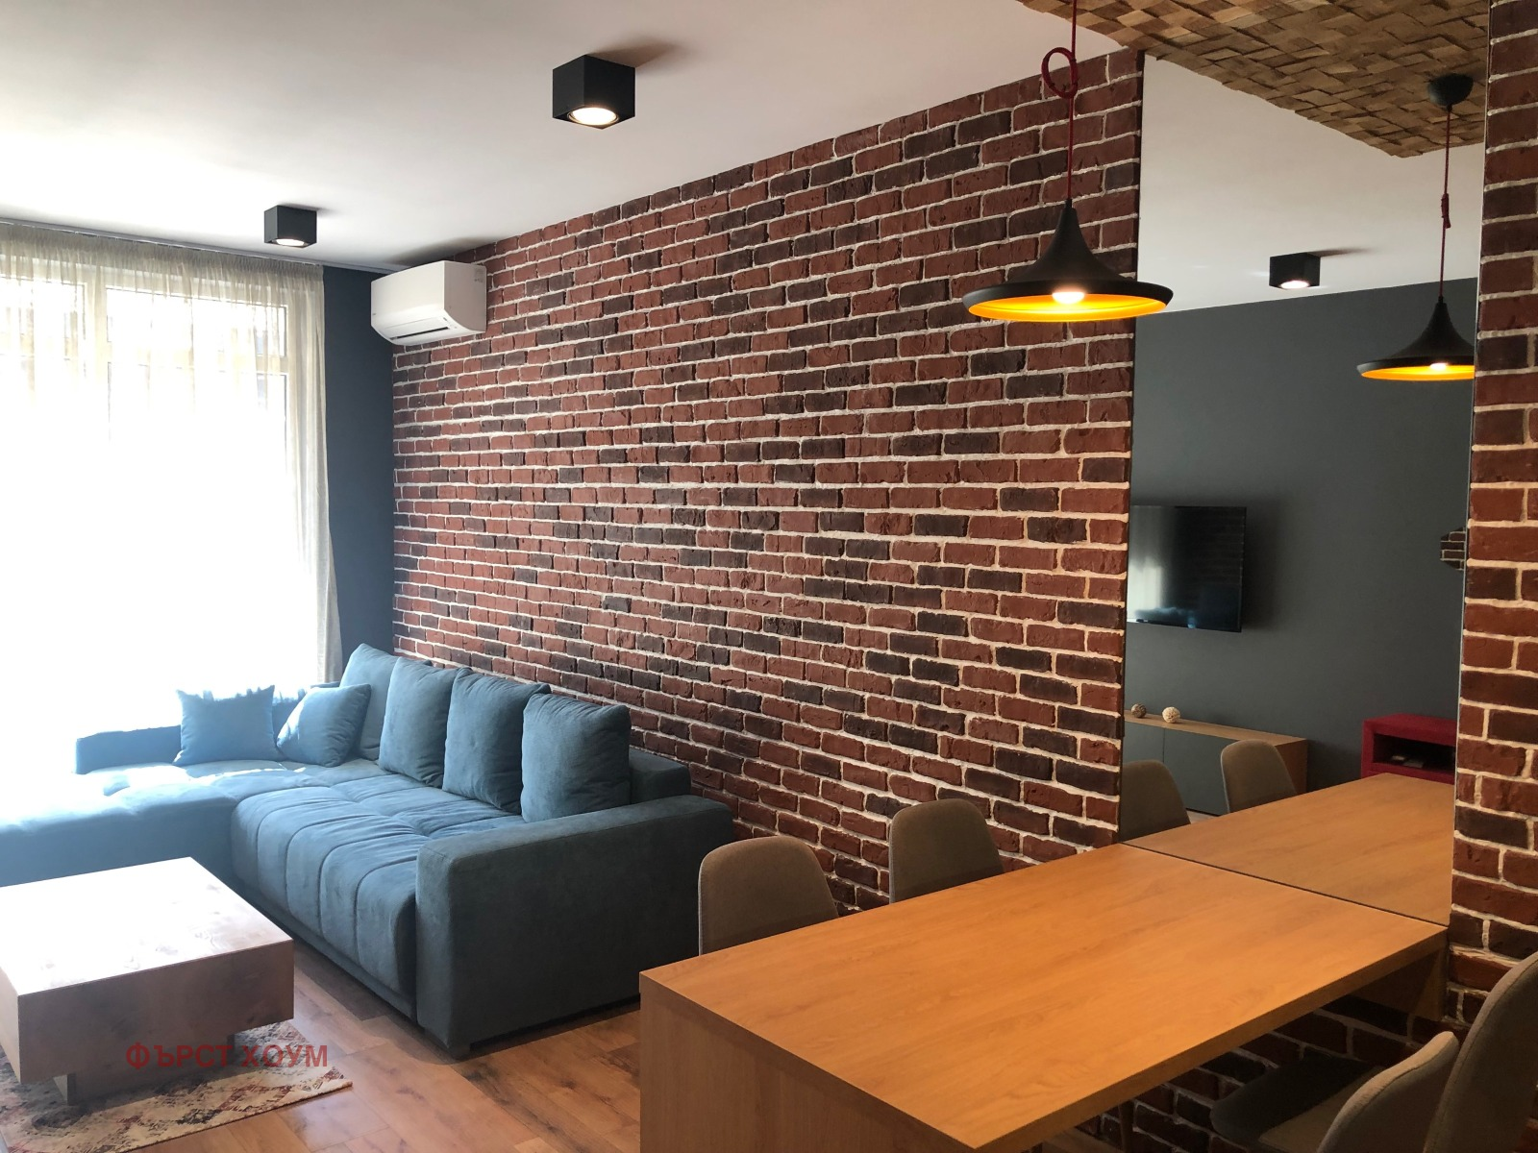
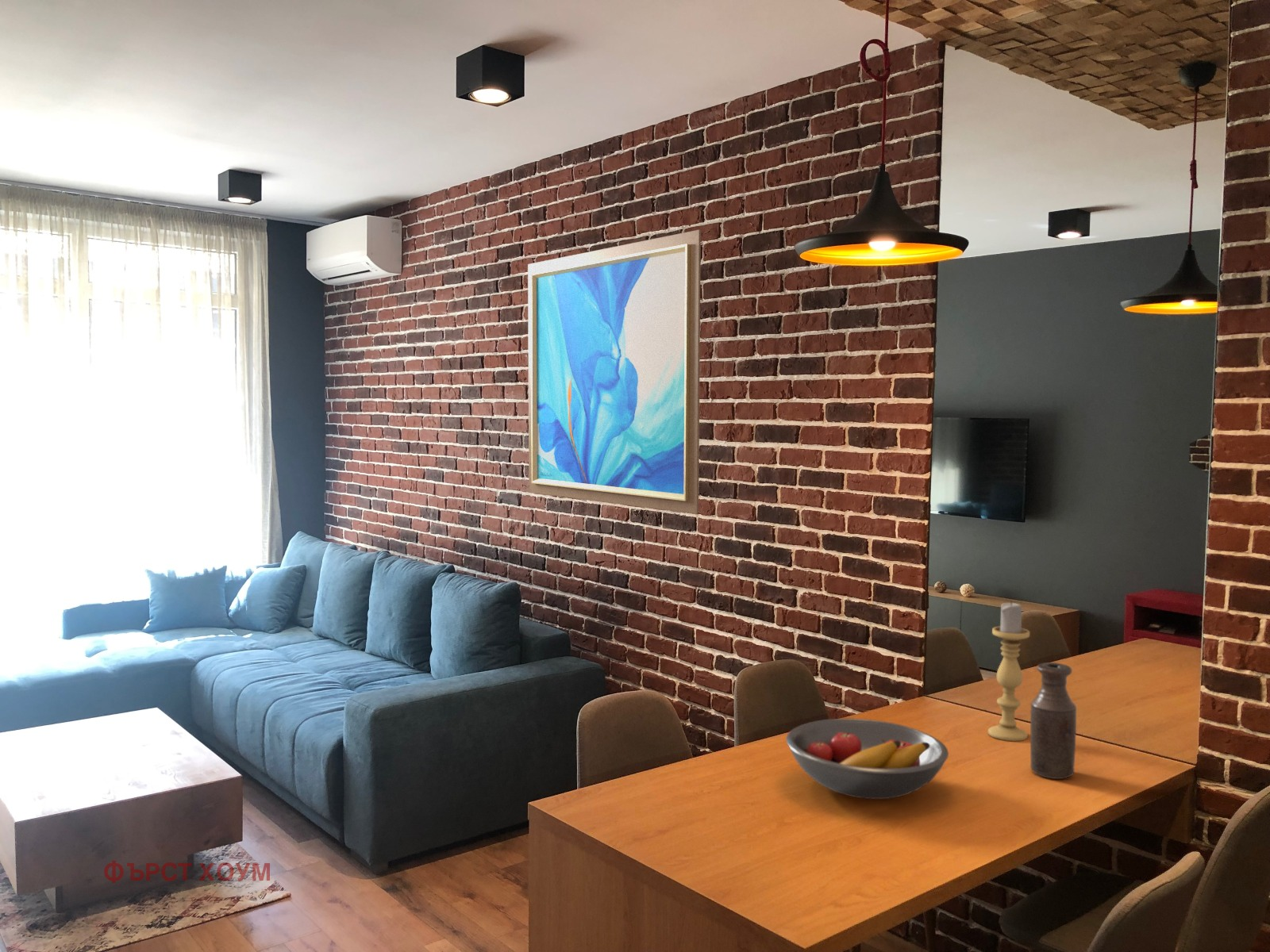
+ bottle [1029,662,1077,780]
+ wall art [527,229,702,515]
+ fruit bowl [785,718,949,800]
+ candle holder [987,601,1030,742]
